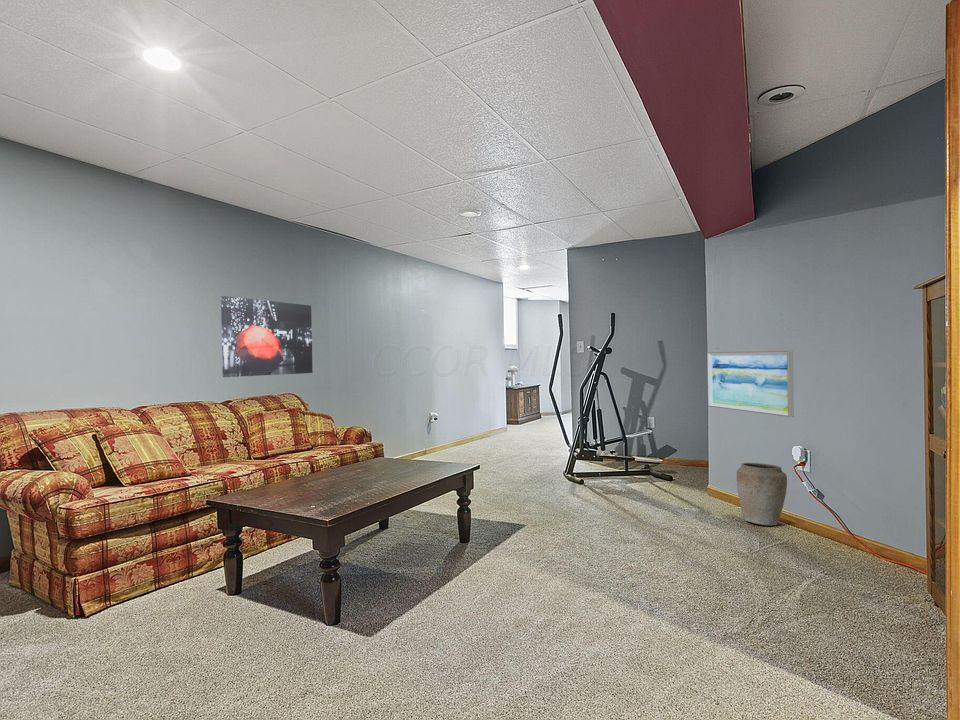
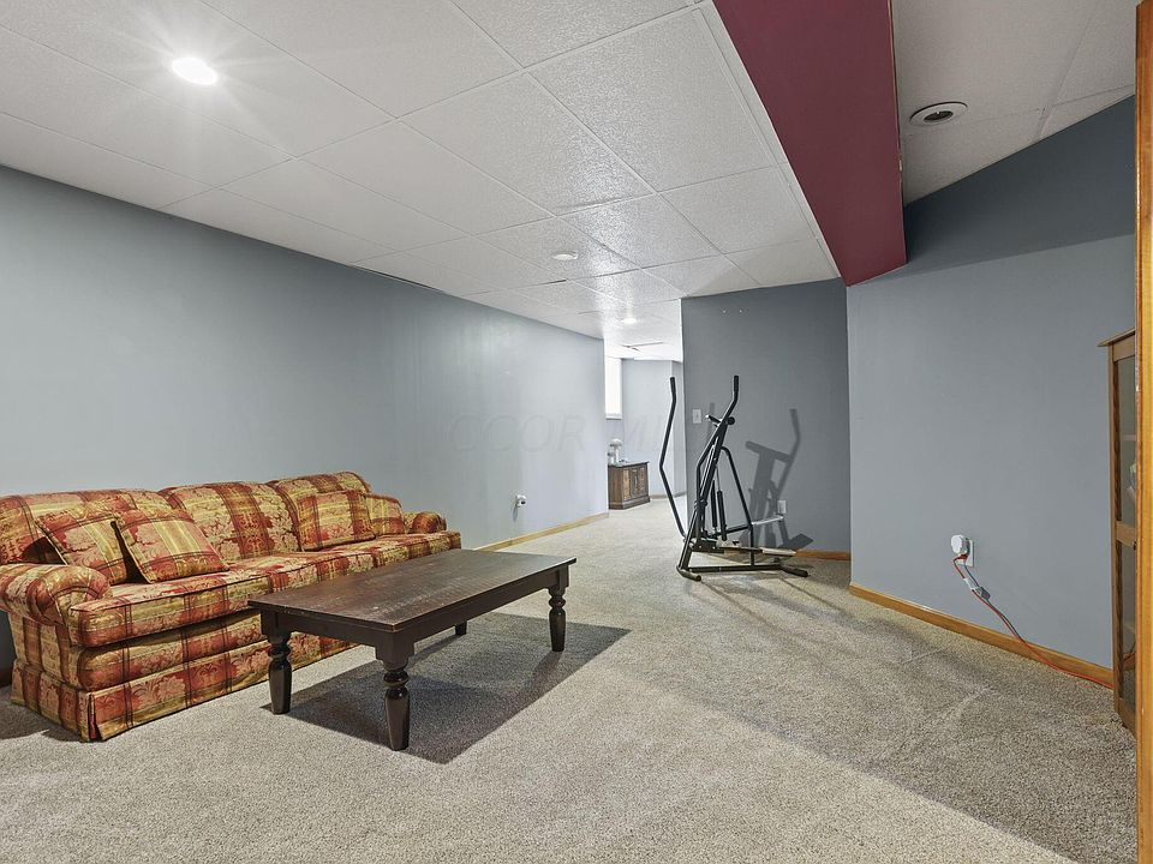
- wall art [706,349,795,418]
- wall art [220,295,314,378]
- vase [736,462,788,526]
